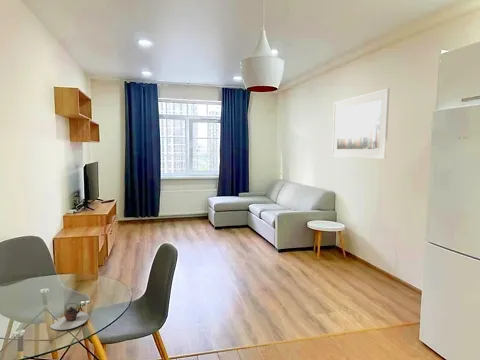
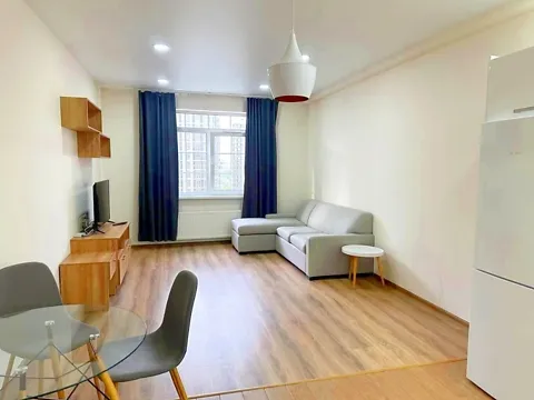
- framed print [331,88,391,160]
- teapot [49,302,90,331]
